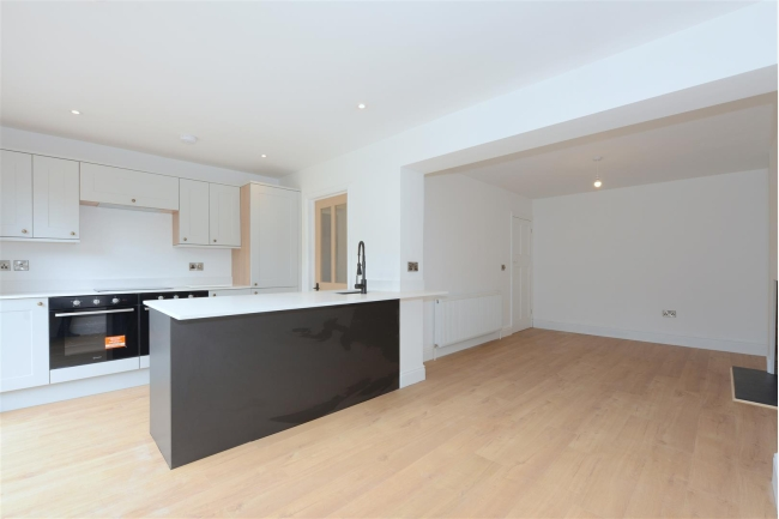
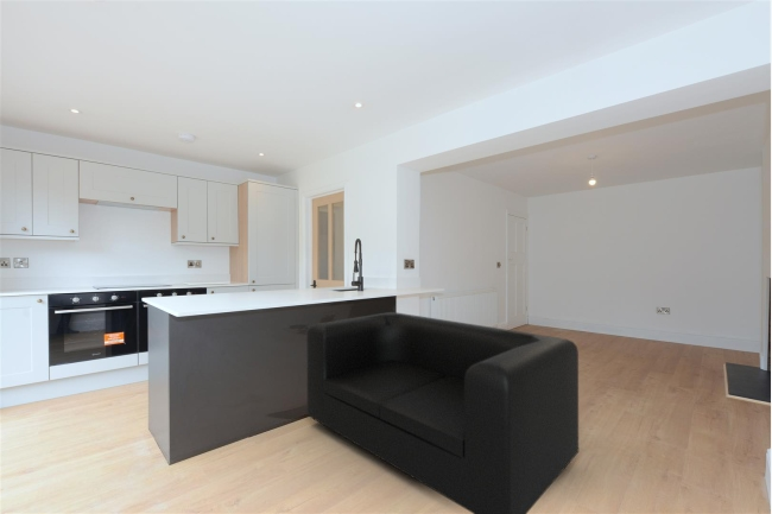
+ loveseat [305,311,580,514]
